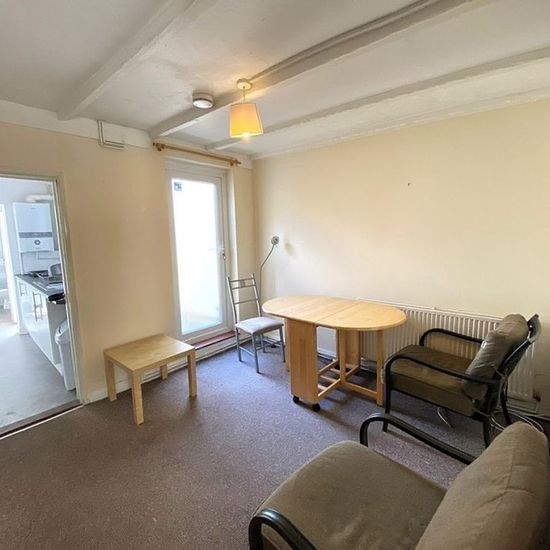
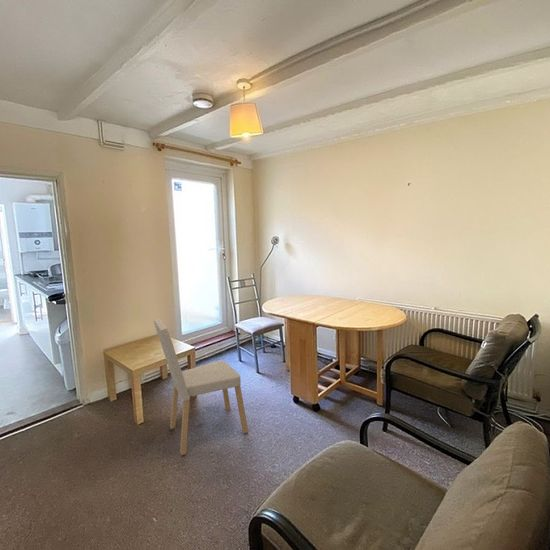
+ dining chair [153,318,249,456]
